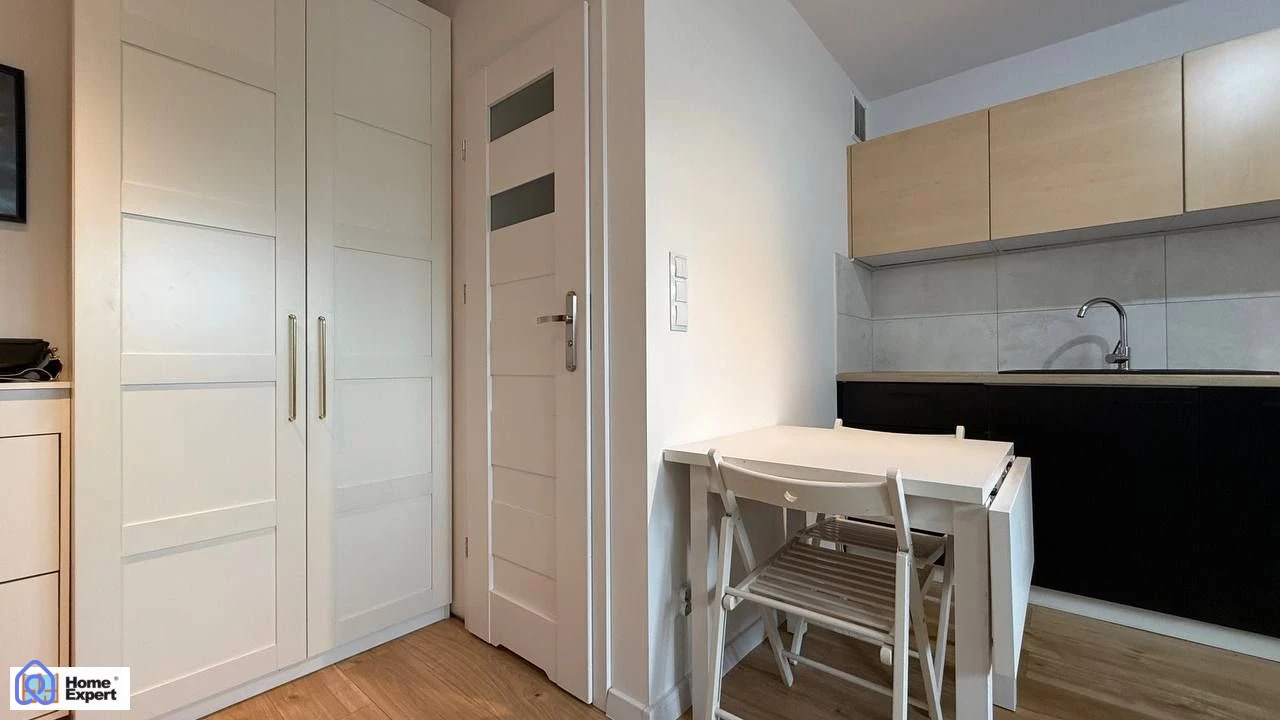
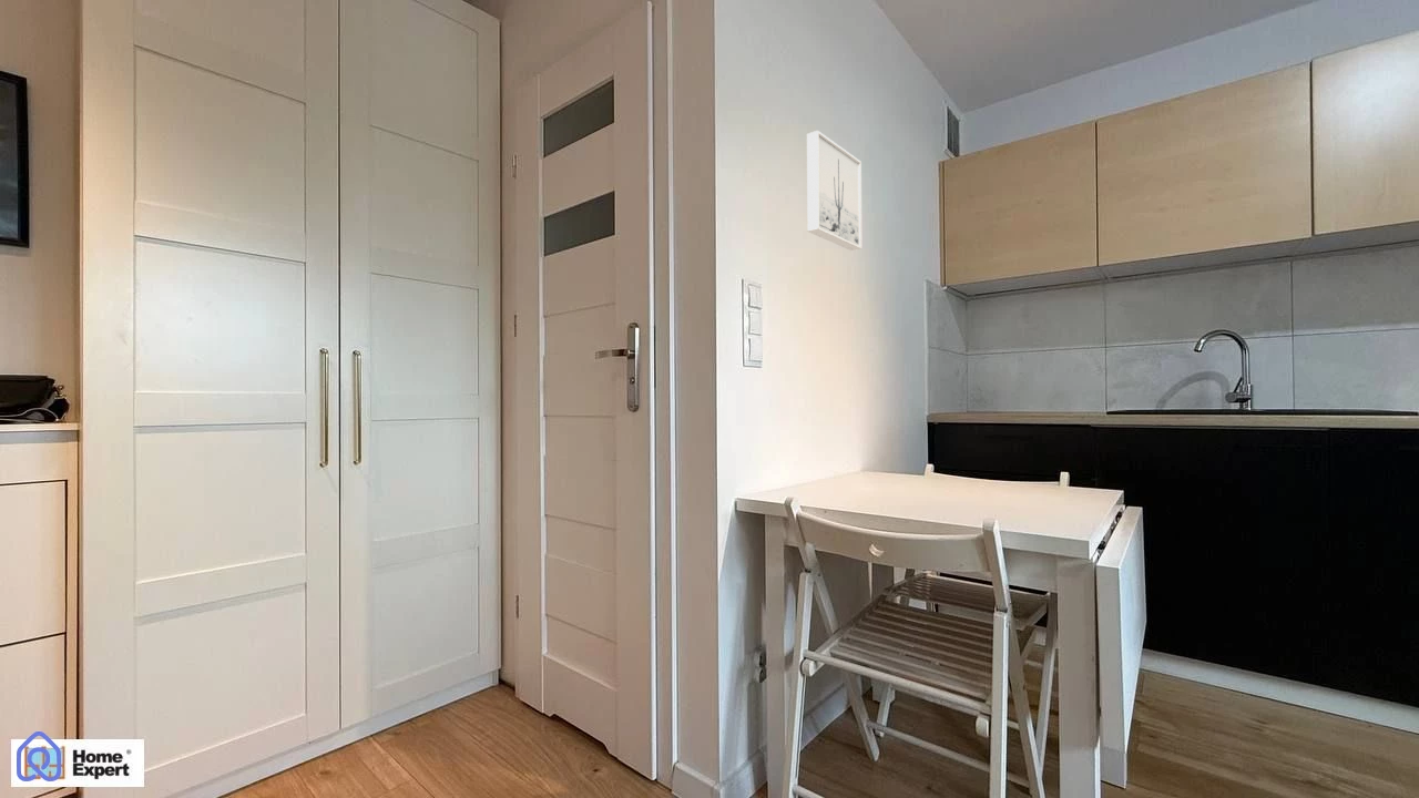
+ wall art [806,130,862,252]
